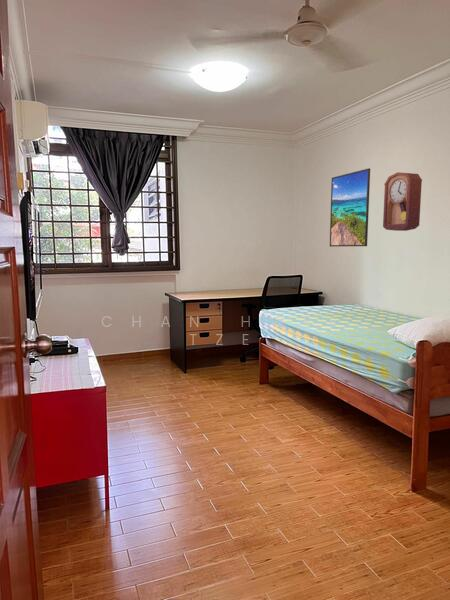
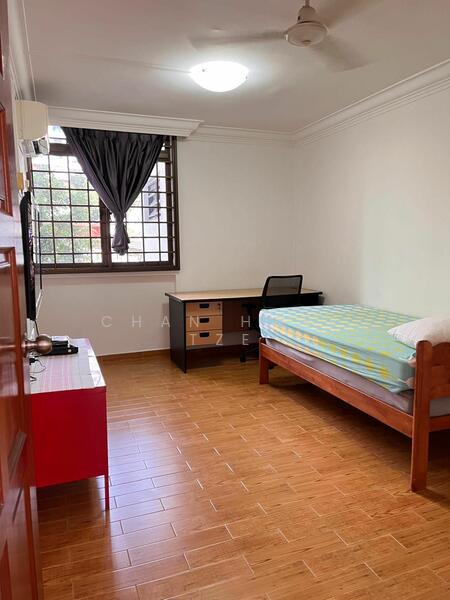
- pendulum clock [382,171,423,232]
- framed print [329,167,371,248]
